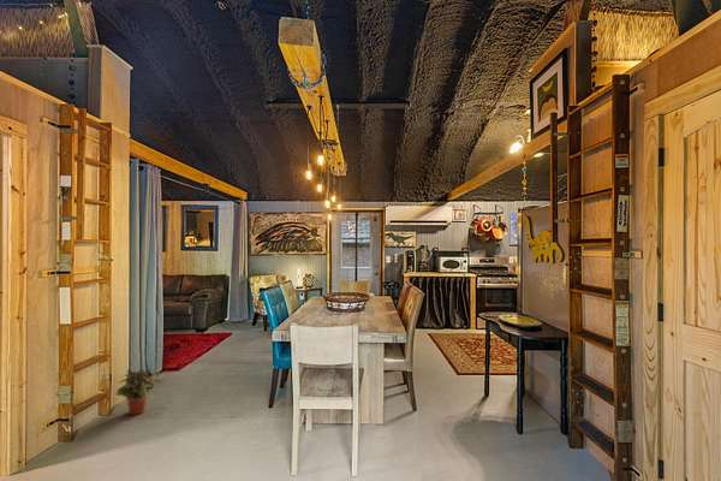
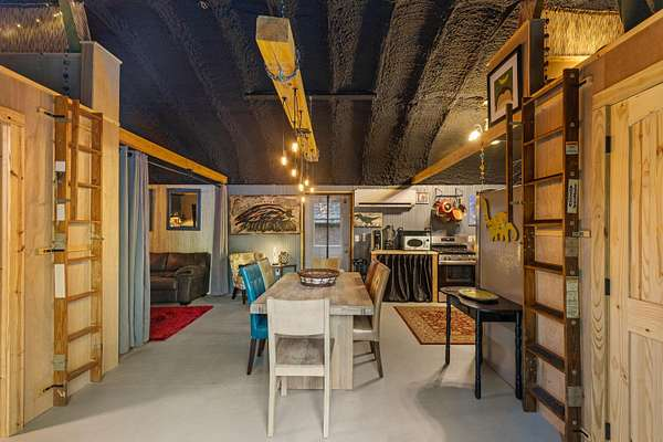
- potted plant [115,368,162,416]
